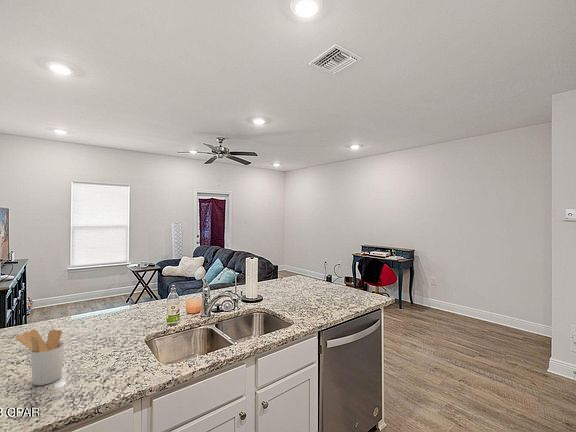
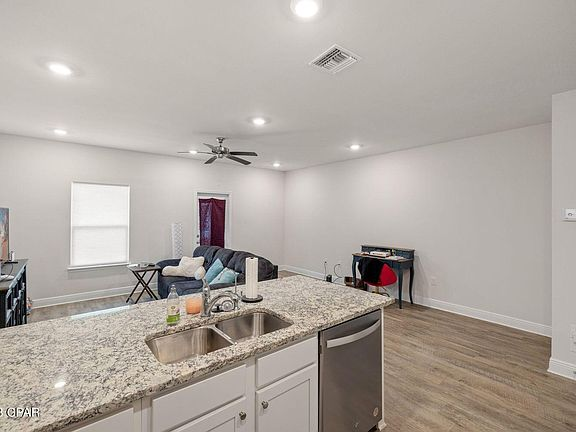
- utensil holder [14,328,65,386]
